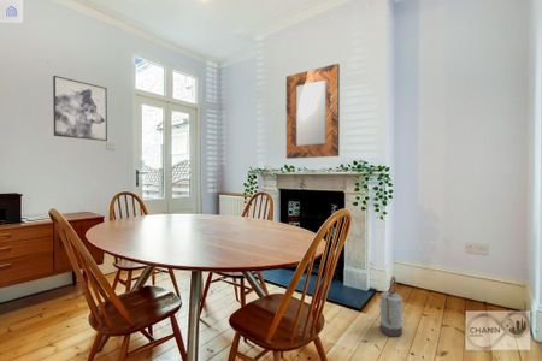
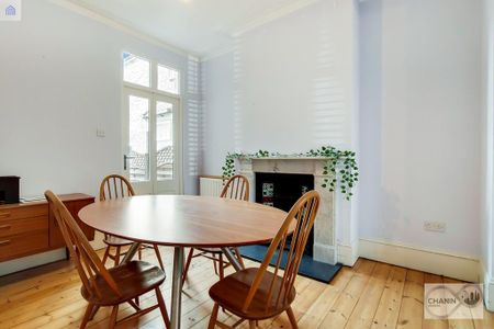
- watering can [378,274,403,338]
- wall art [52,75,108,142]
- home mirror [285,63,341,160]
